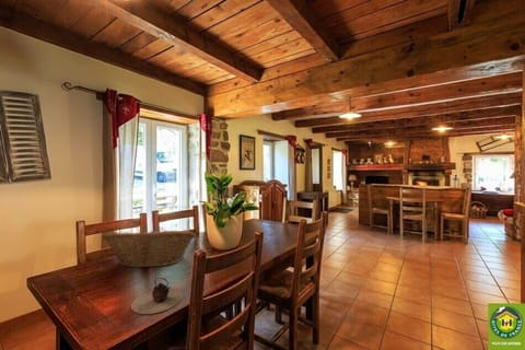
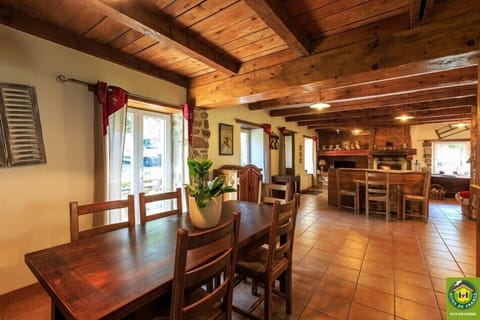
- teapot [130,277,184,315]
- fruit basket [102,226,196,269]
